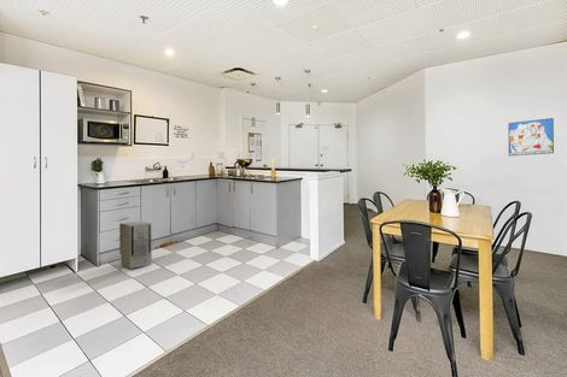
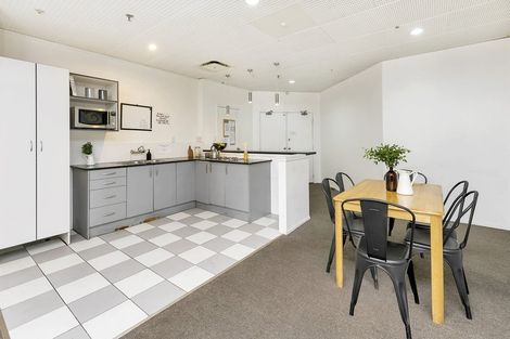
- wall art [508,117,555,157]
- air purifier [118,220,153,270]
